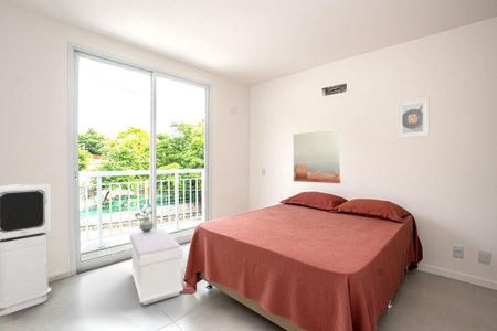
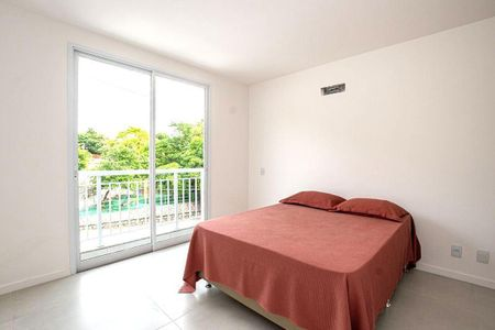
- wall art [293,128,342,184]
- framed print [395,96,431,139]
- potted plant [134,203,155,232]
- bench [129,228,184,307]
- air purifier [0,183,52,317]
